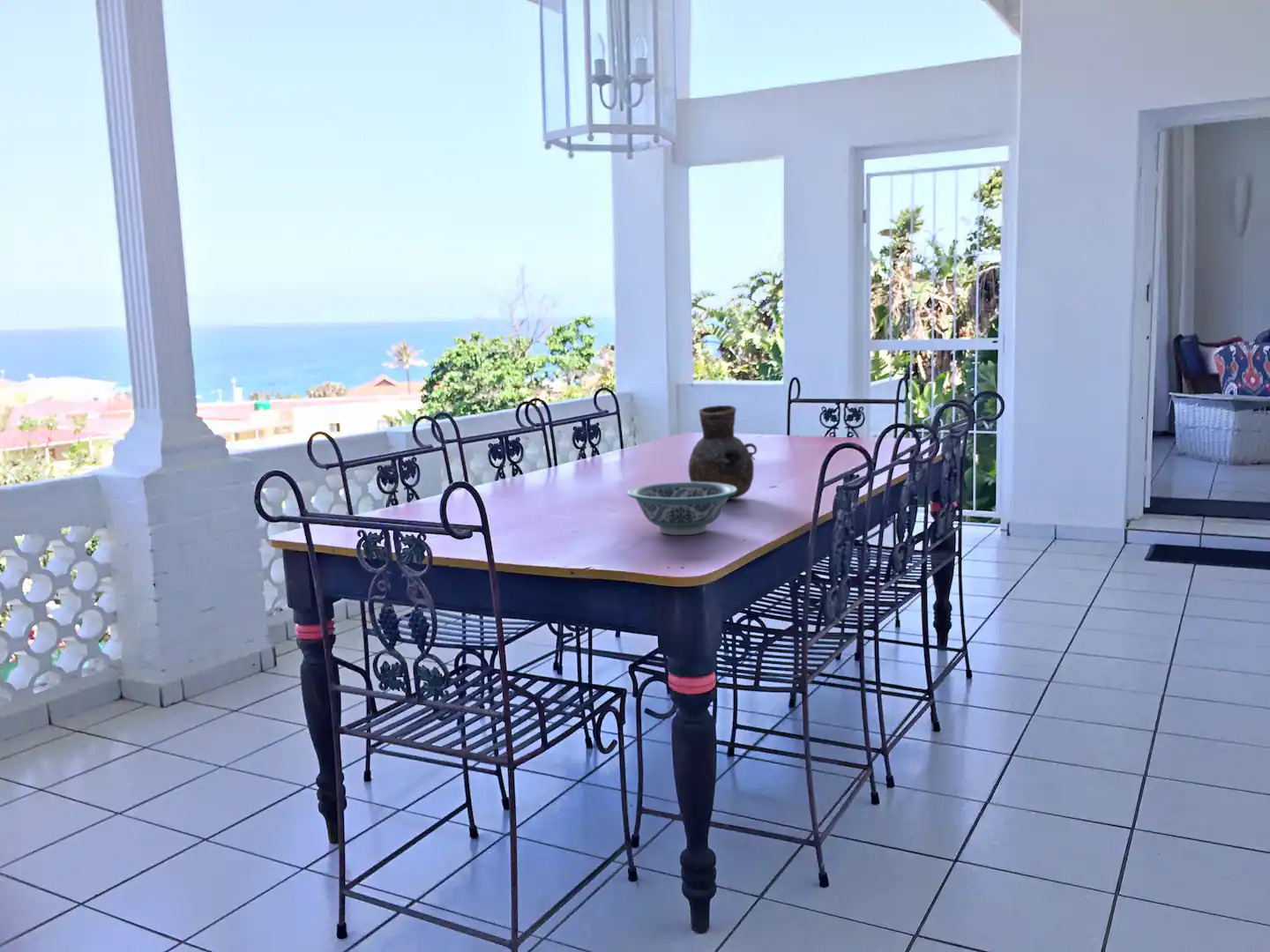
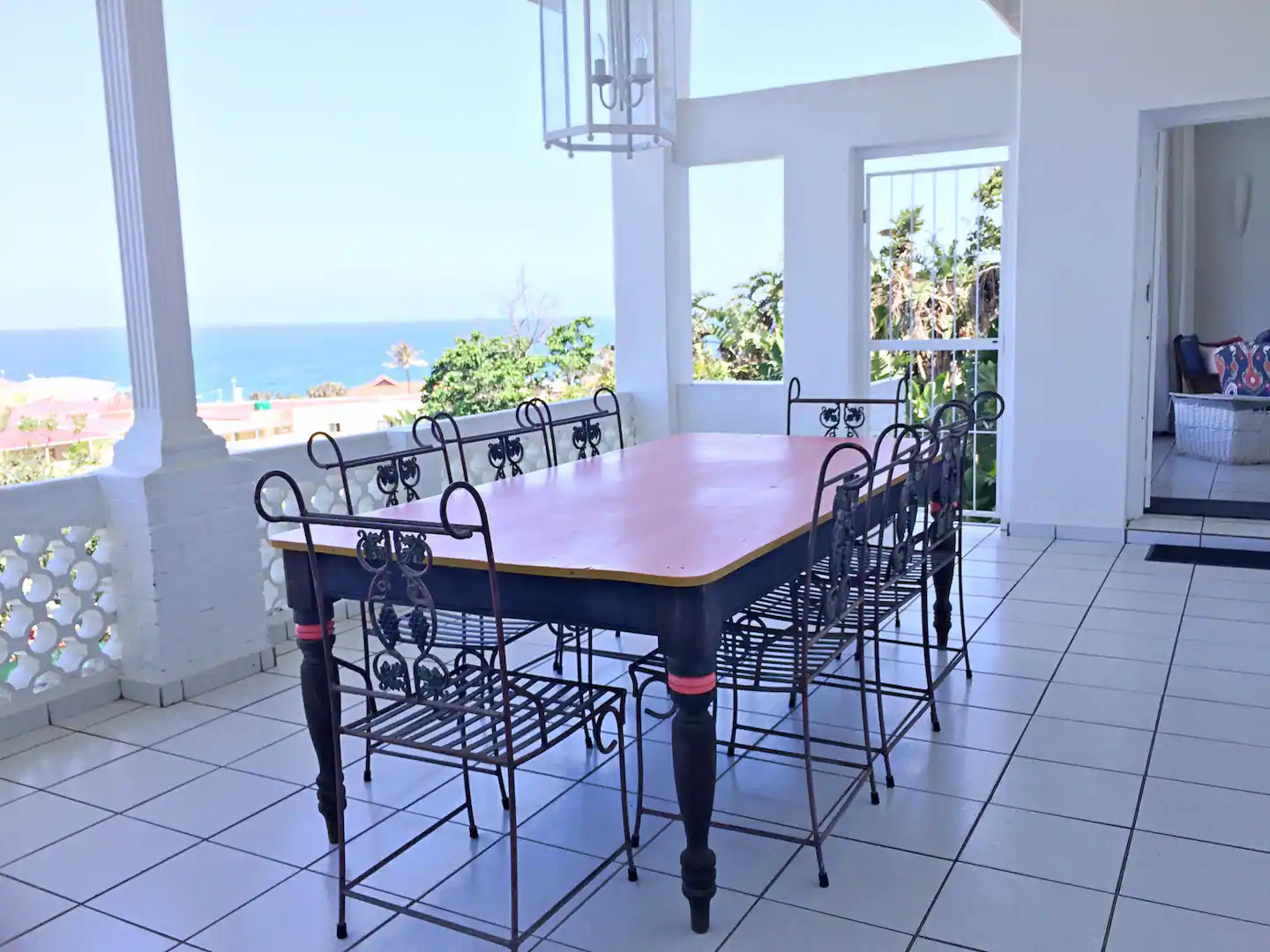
- bowl [626,481,737,536]
- vase [687,405,758,501]
